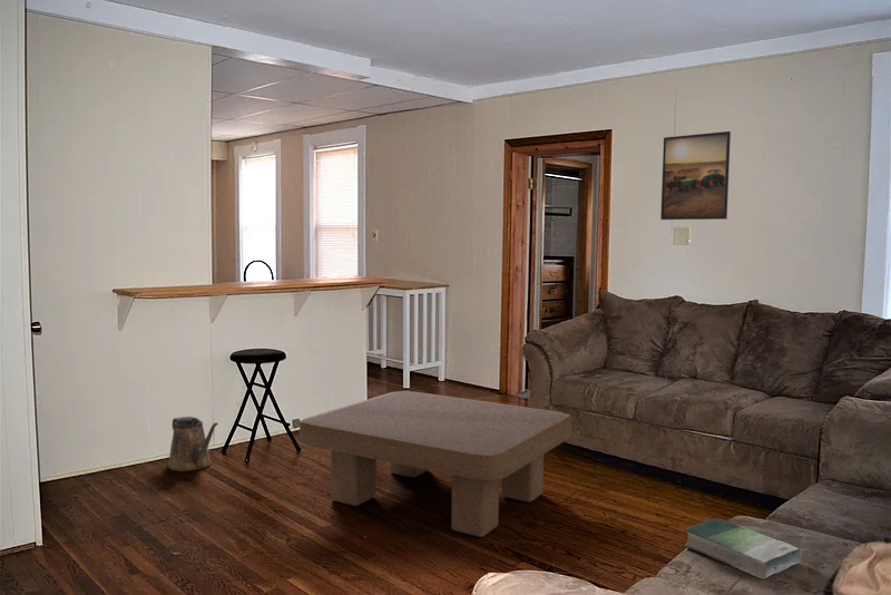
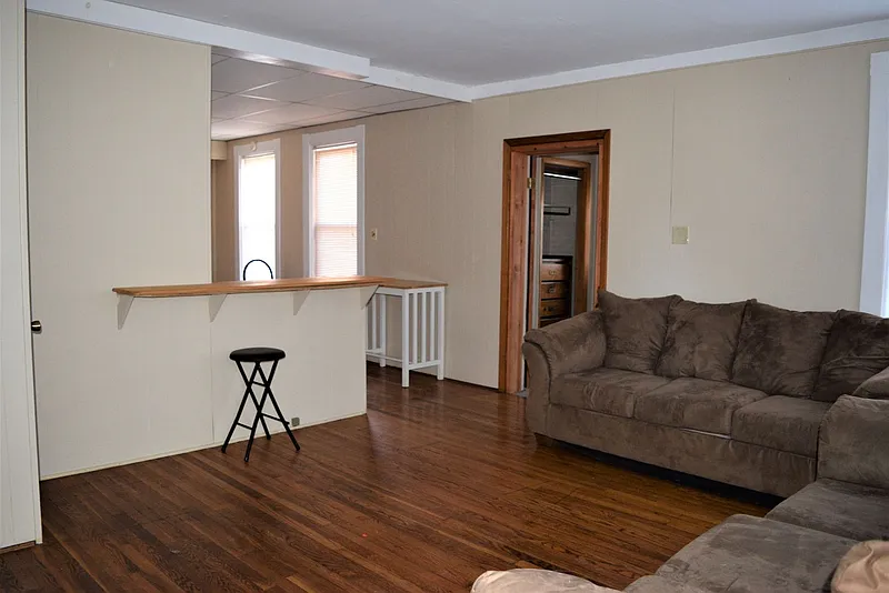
- book [683,518,803,581]
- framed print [659,130,732,221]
- coffee table [298,390,572,538]
- watering can [167,416,219,472]
